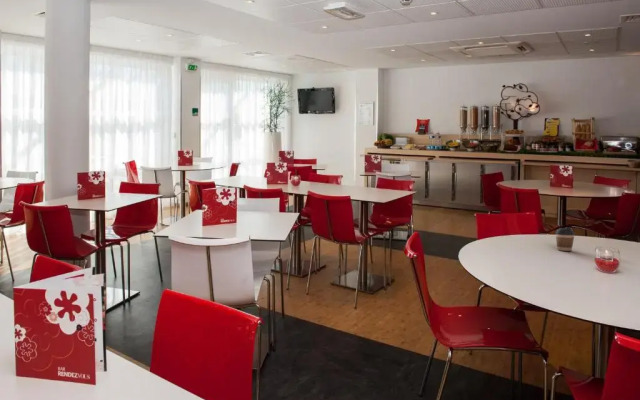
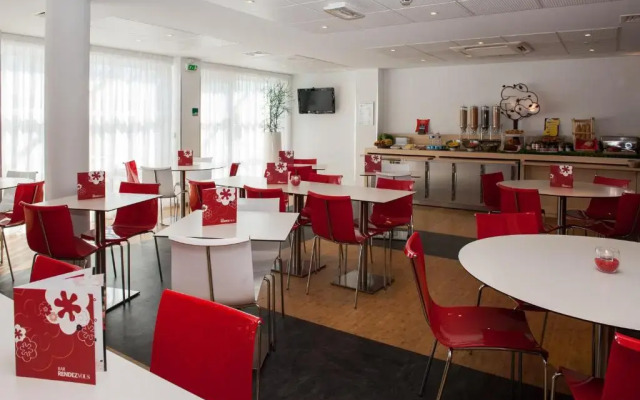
- coffee cup [555,226,576,252]
